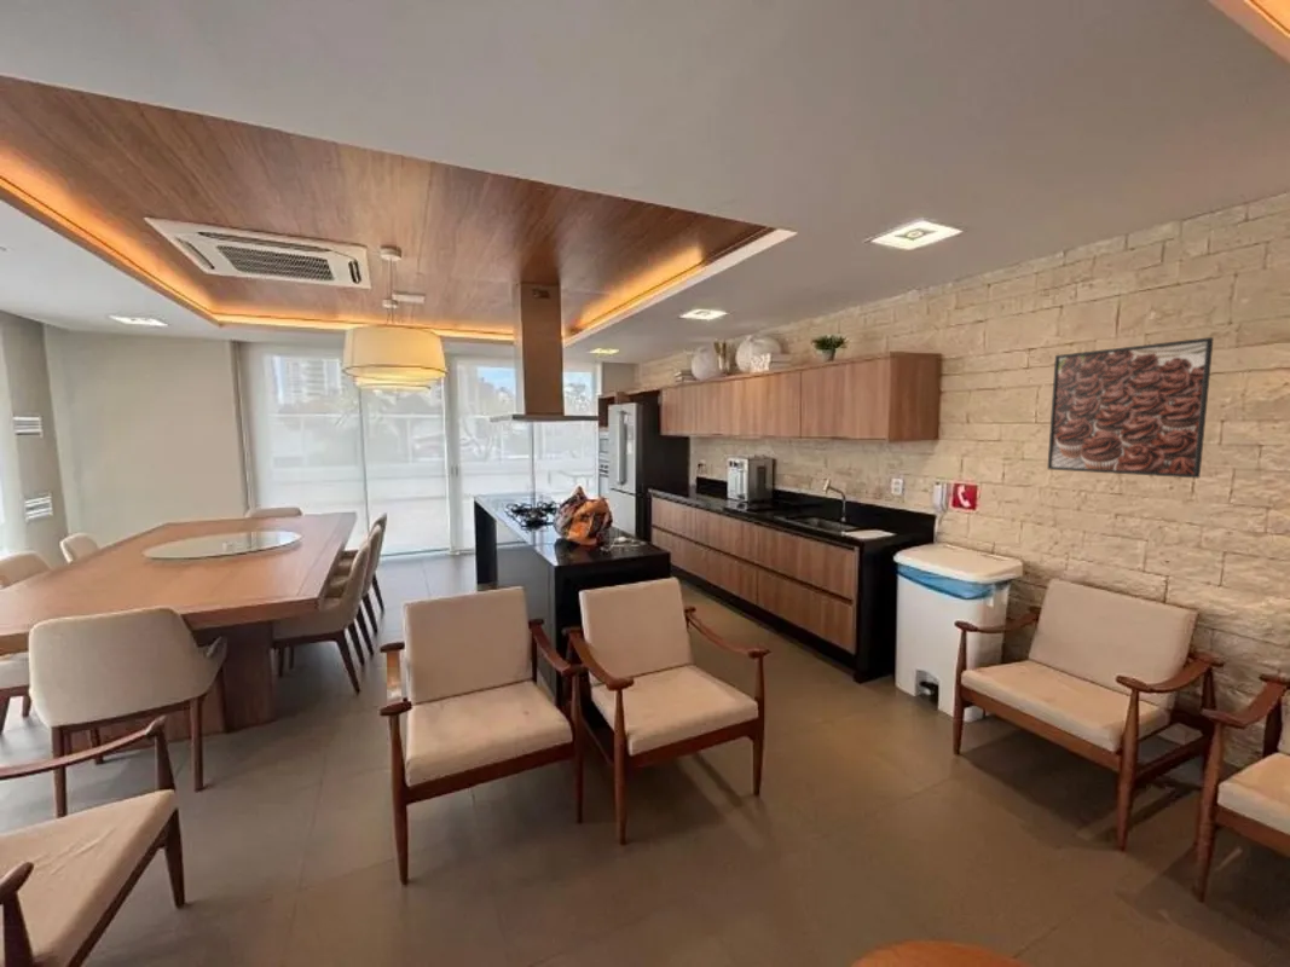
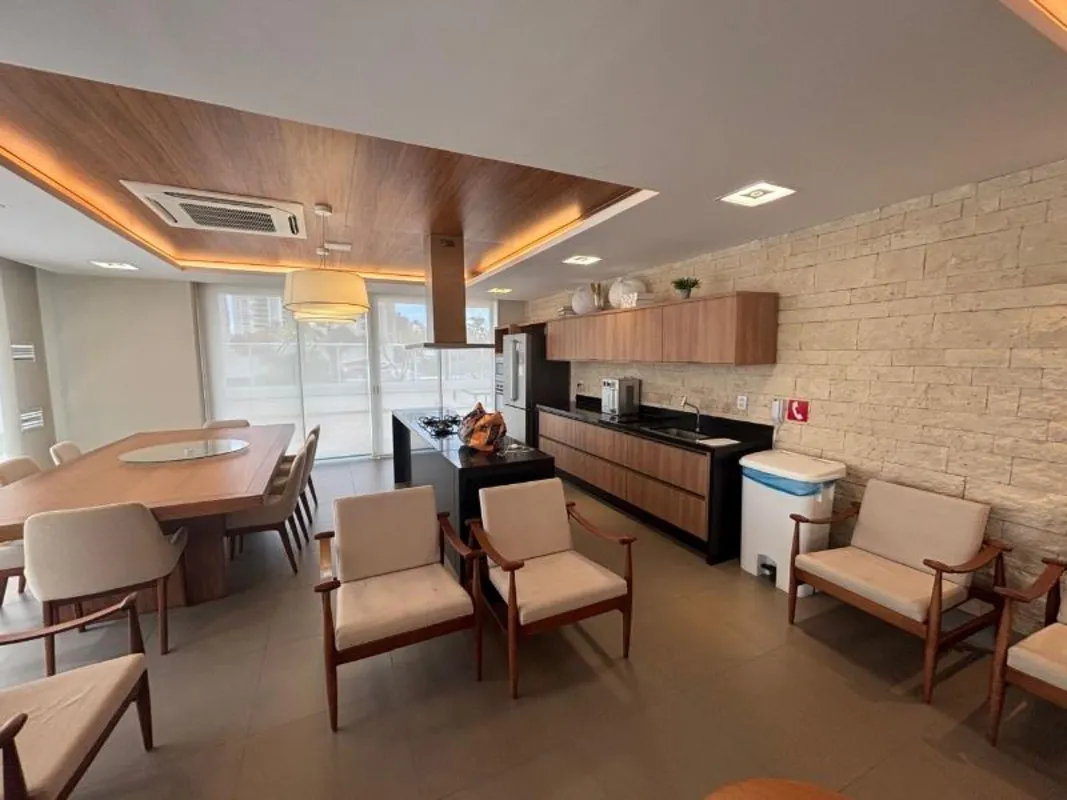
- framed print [1046,336,1215,479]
